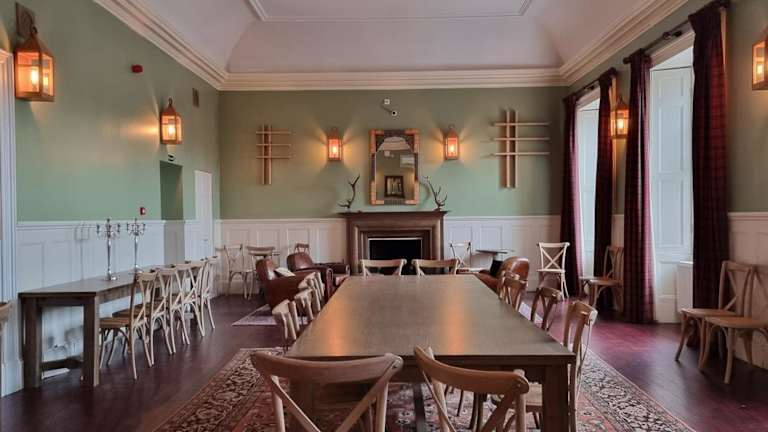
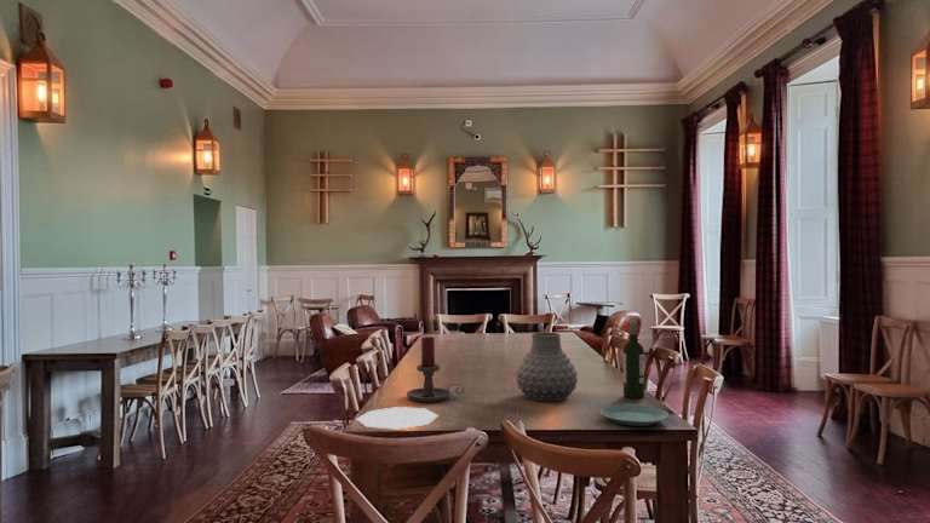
+ vase [515,331,579,402]
+ plate [356,406,440,430]
+ plate [599,403,670,427]
+ candle holder [406,335,465,403]
+ wine bottle [622,320,645,400]
